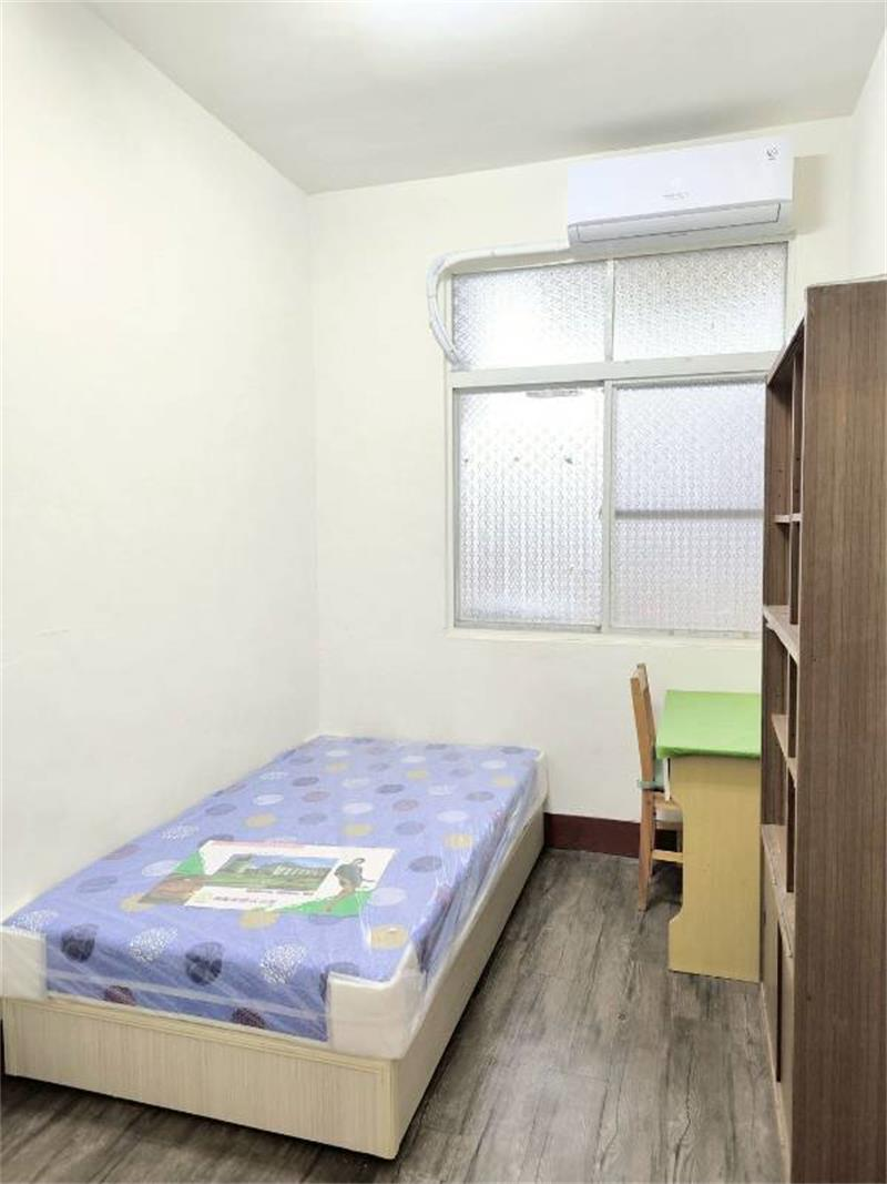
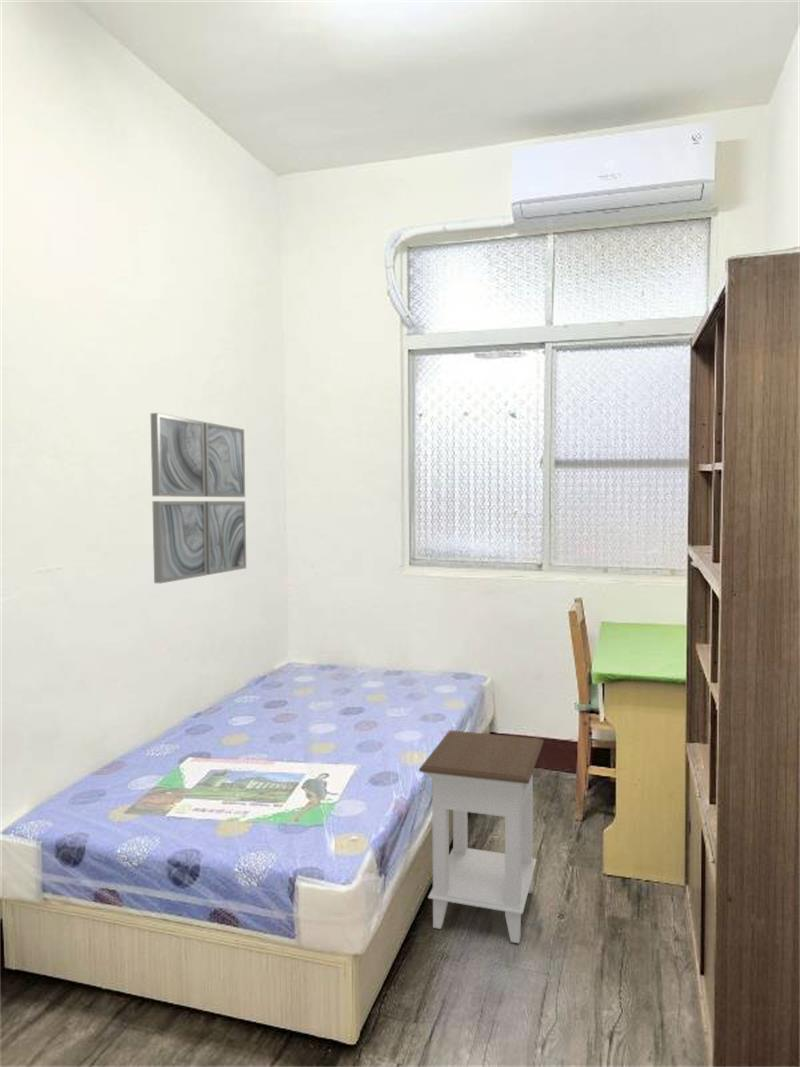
+ nightstand [418,729,545,944]
+ wall art [150,412,247,584]
